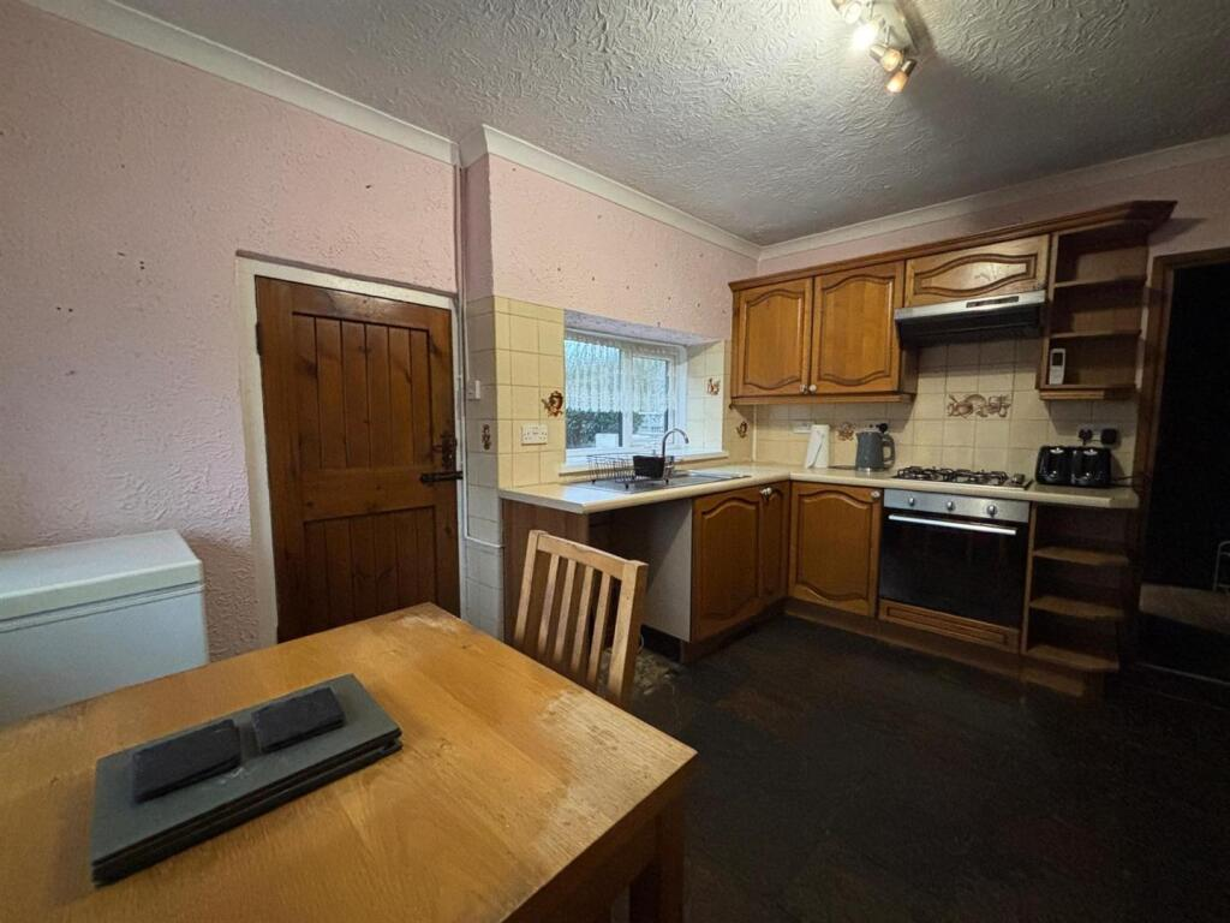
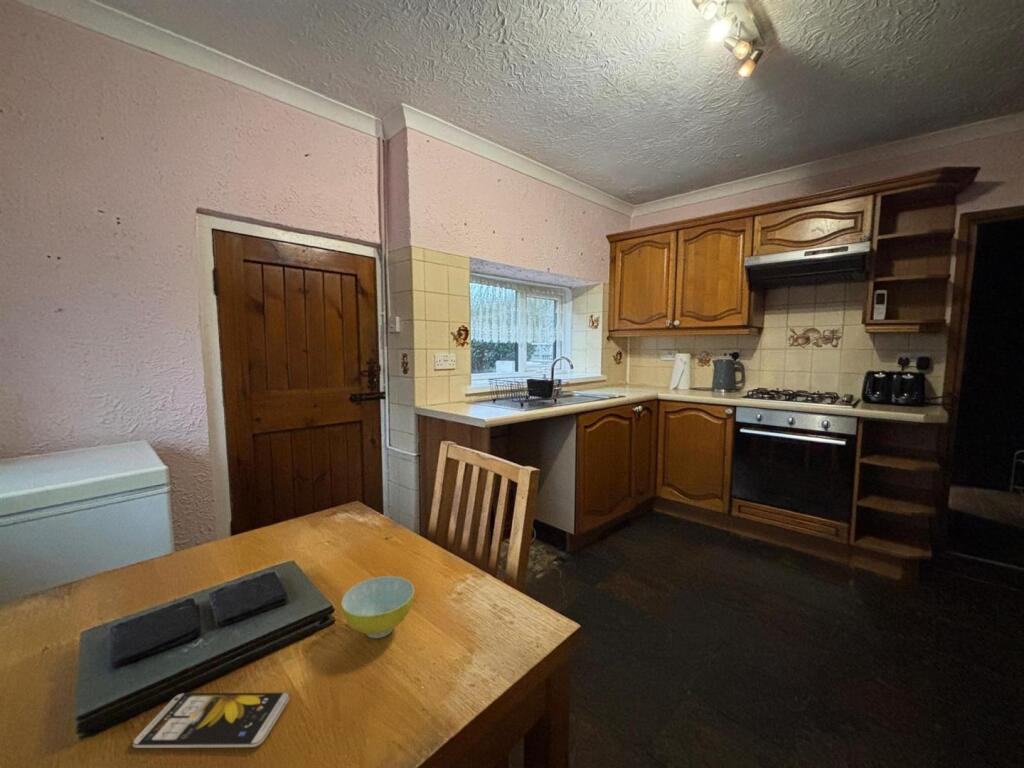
+ bowl [340,575,415,639]
+ smartphone [132,692,290,749]
